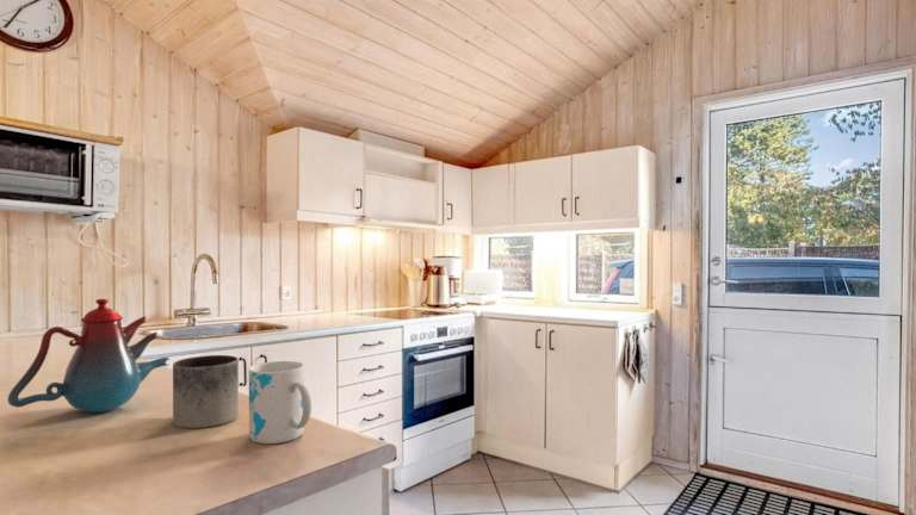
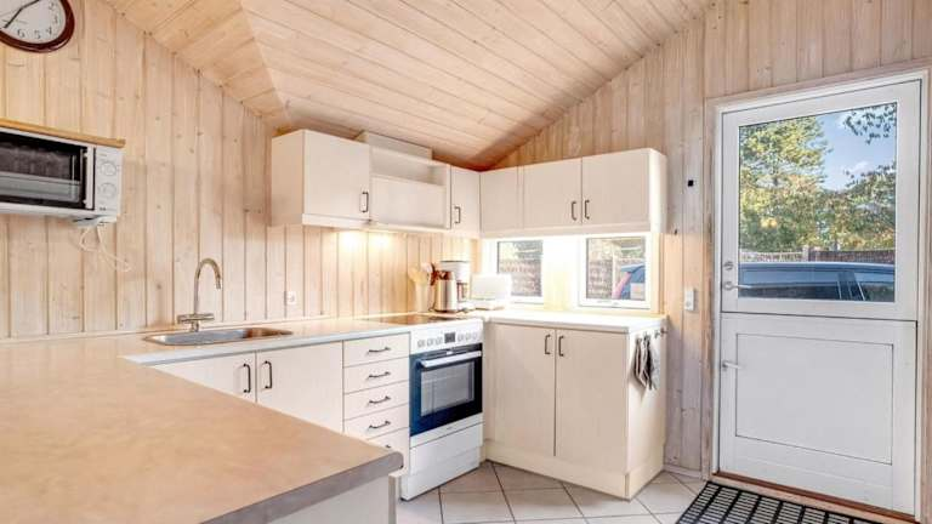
- mug [172,354,240,429]
- mug [248,360,312,445]
- teakettle [6,298,171,414]
